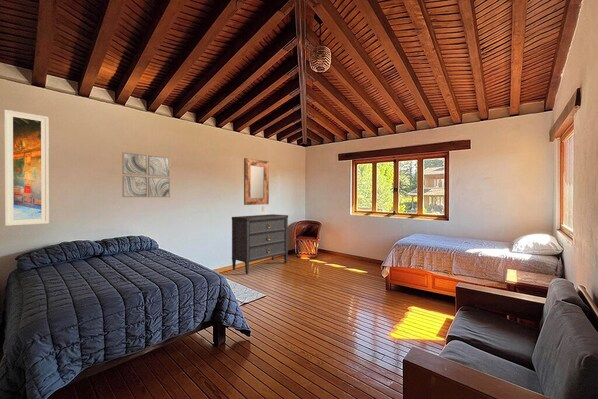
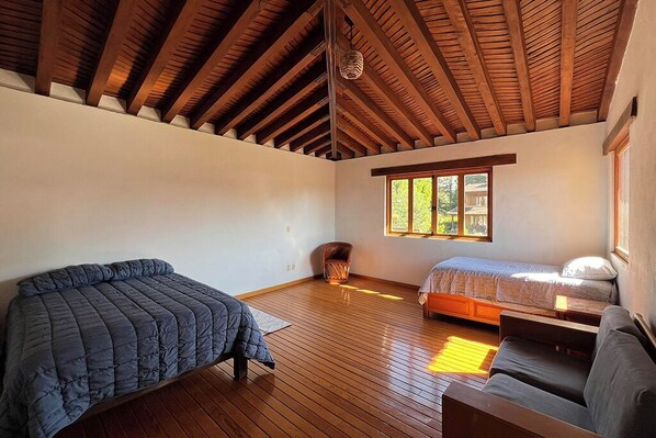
- wall art [121,151,171,198]
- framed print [3,109,50,227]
- home mirror [243,157,270,206]
- dresser [231,213,289,275]
